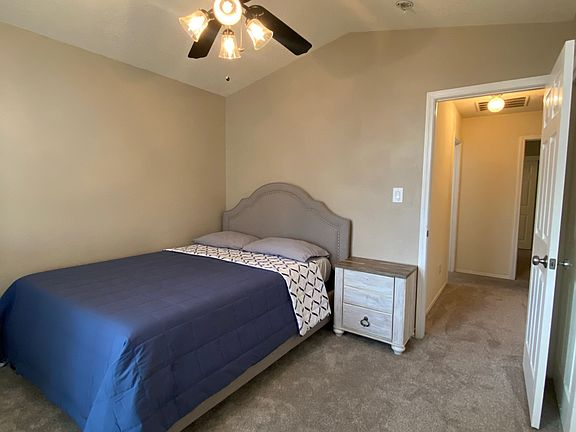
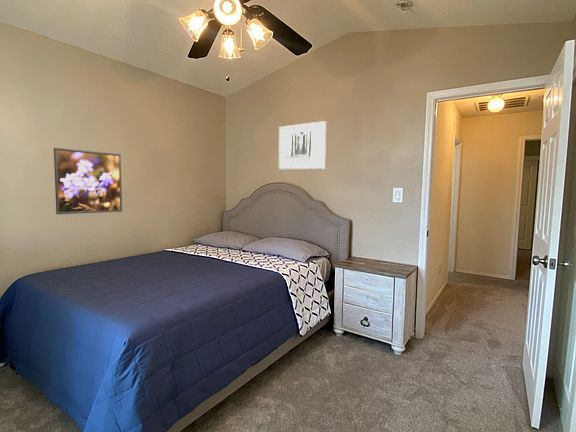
+ wall art [277,120,327,171]
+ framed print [53,147,123,215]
